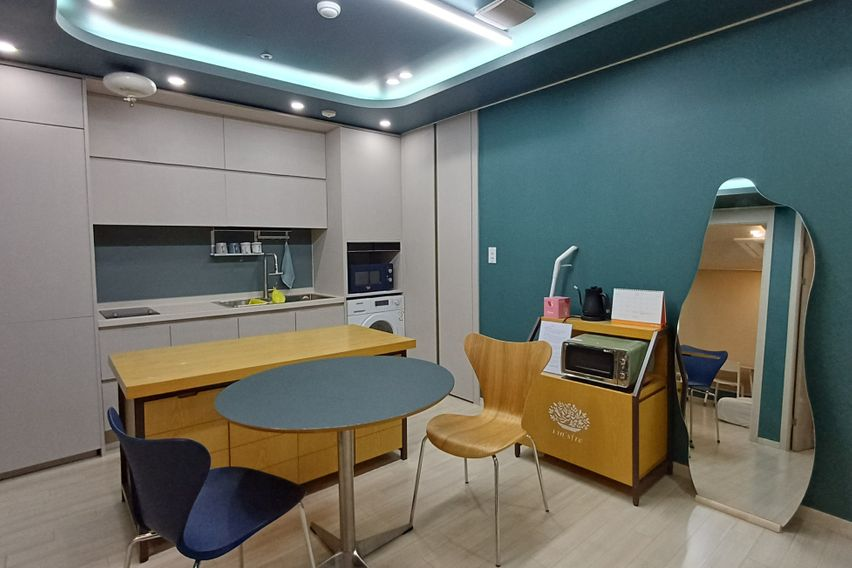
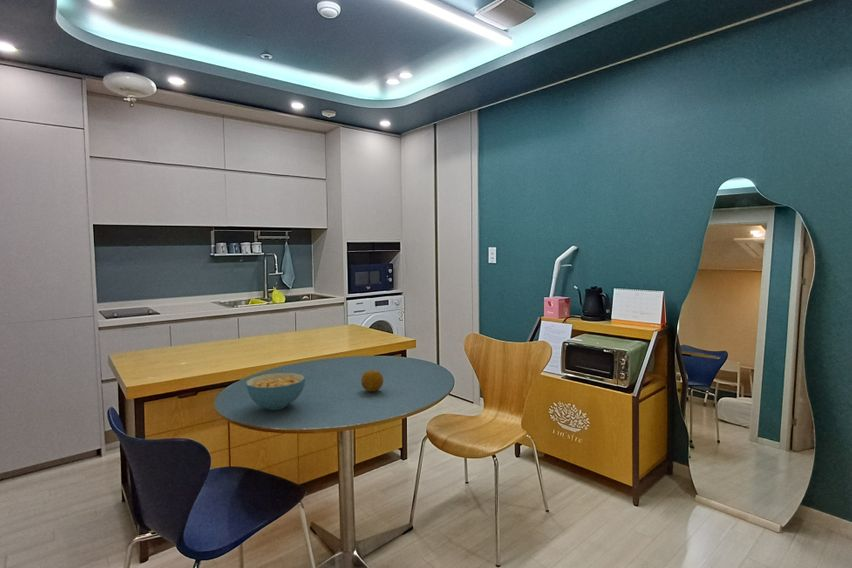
+ cereal bowl [245,372,306,411]
+ fruit [360,369,384,392]
